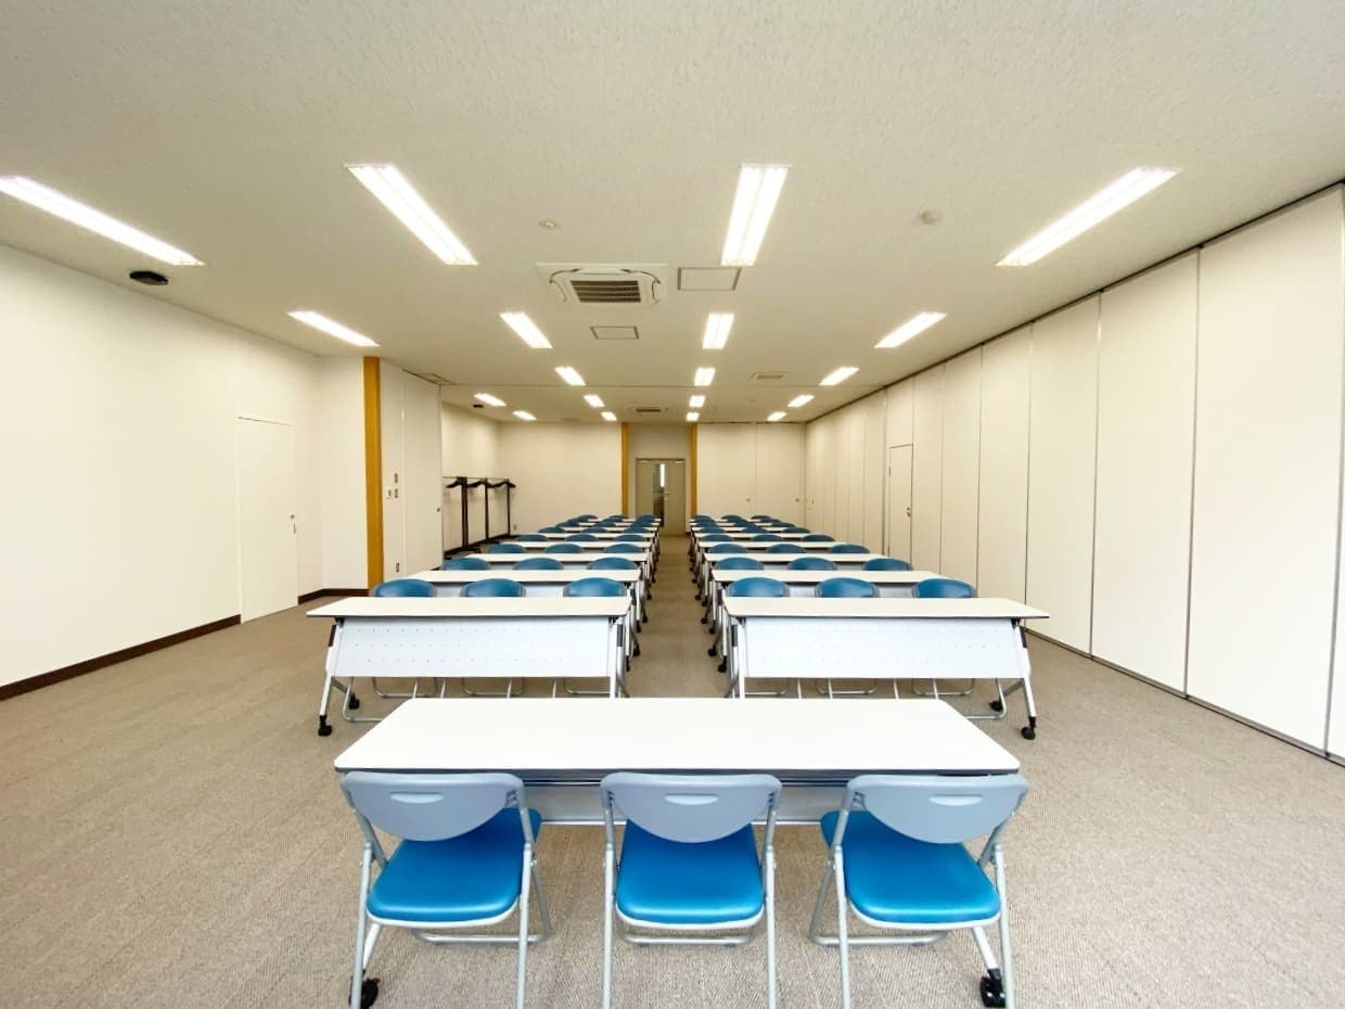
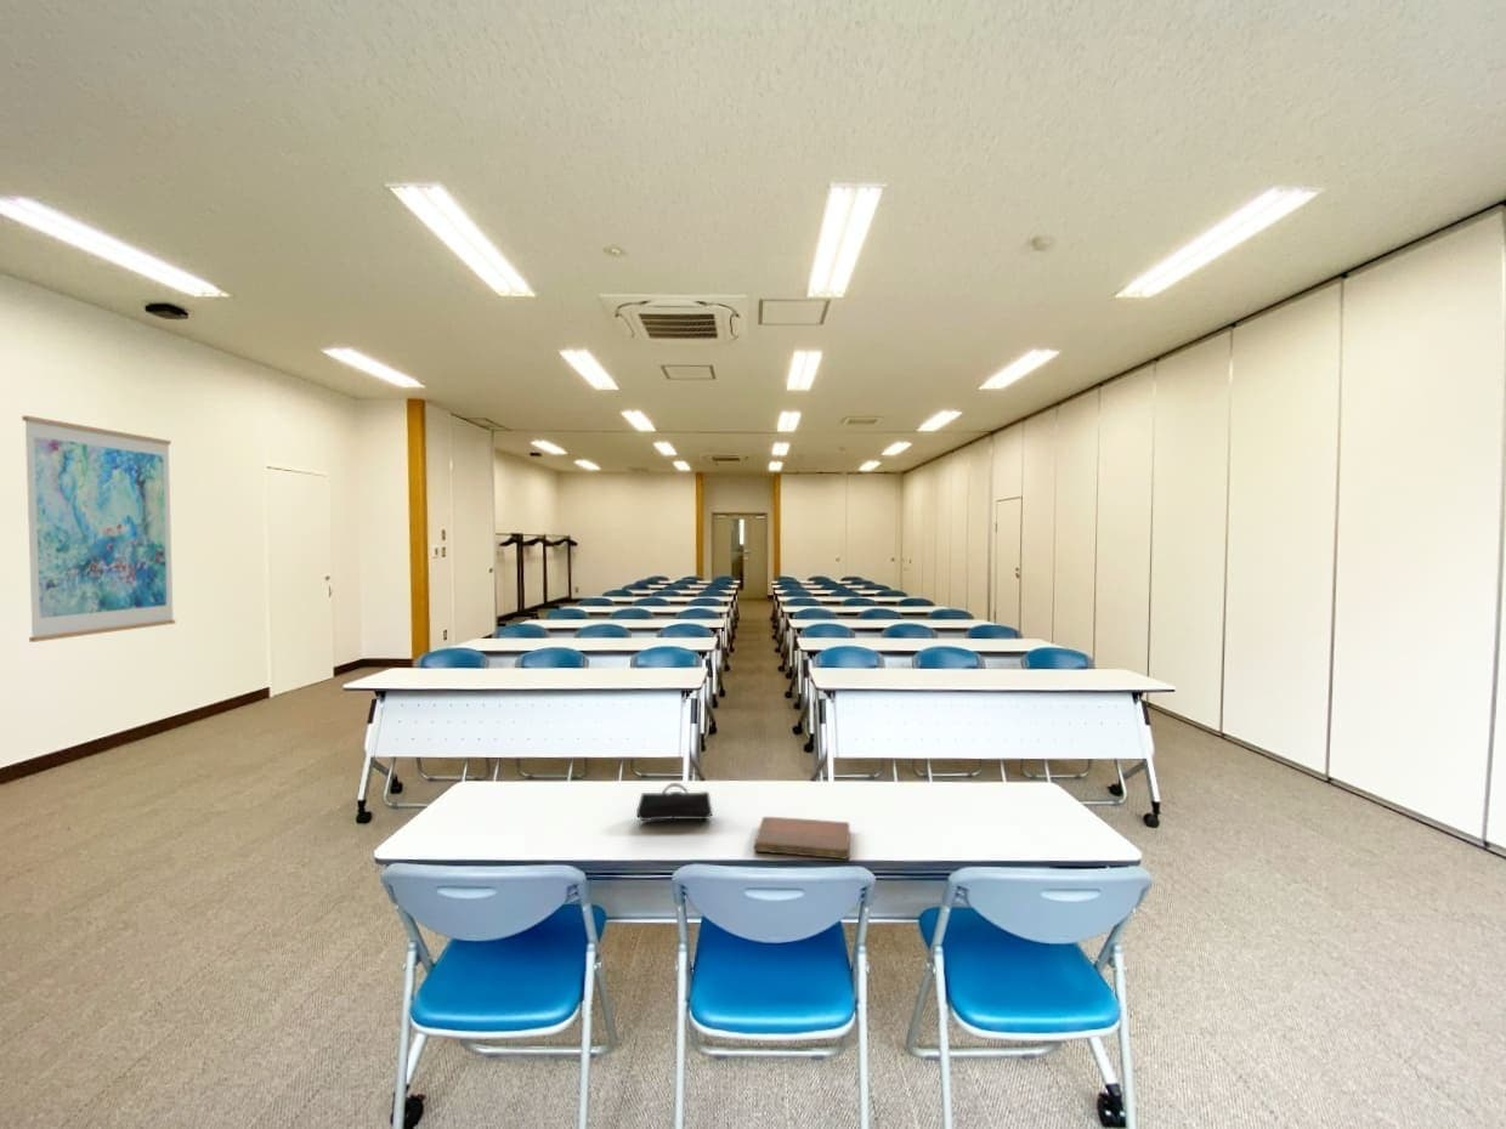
+ wall art [21,415,176,643]
+ notebook [753,816,850,861]
+ pencil case [635,782,714,822]
